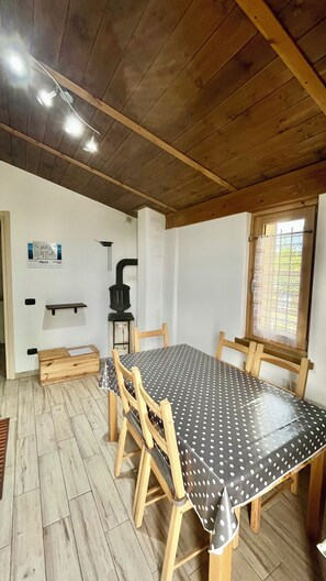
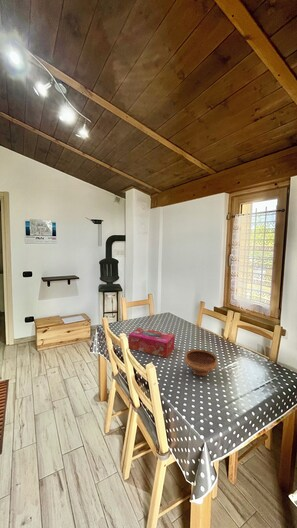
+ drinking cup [184,348,218,377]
+ tissue box [128,327,176,358]
